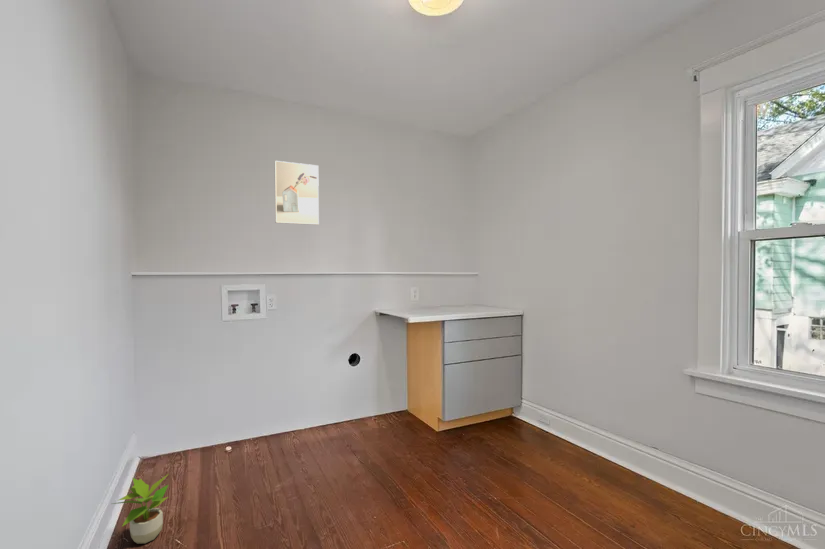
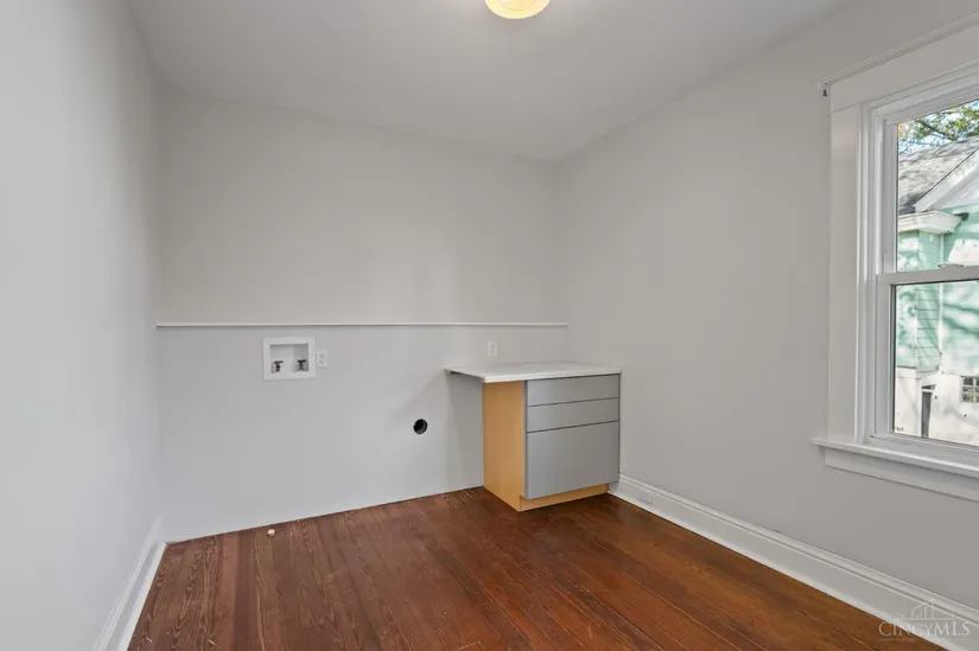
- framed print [274,160,320,226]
- potted plant [112,474,170,545]
